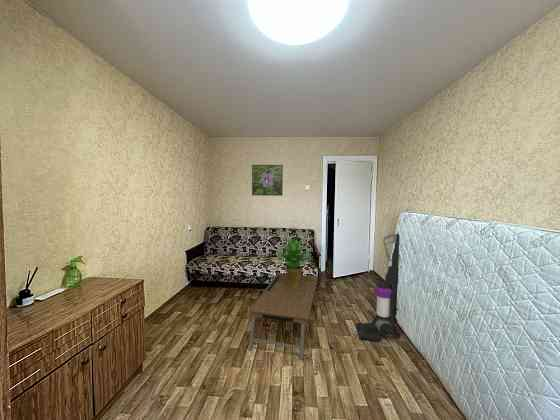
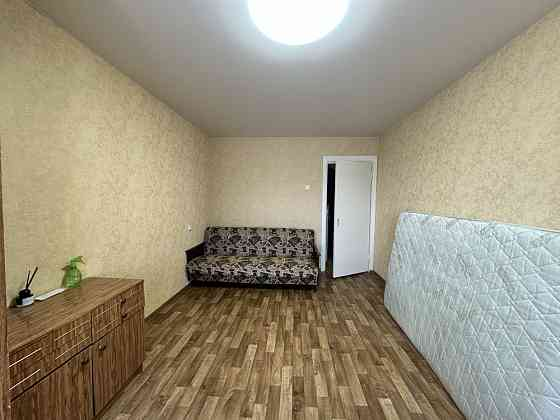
- vacuum cleaner [355,233,402,342]
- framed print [251,164,284,197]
- coffee table [248,272,319,360]
- potted plant [275,235,314,289]
